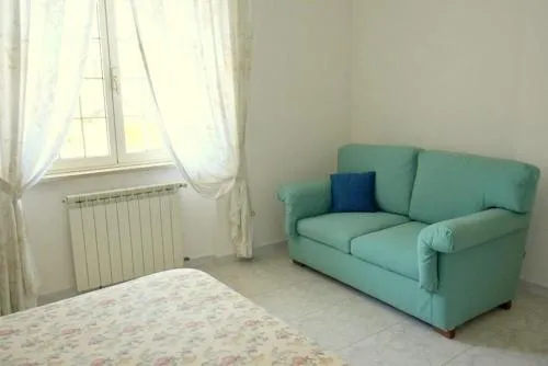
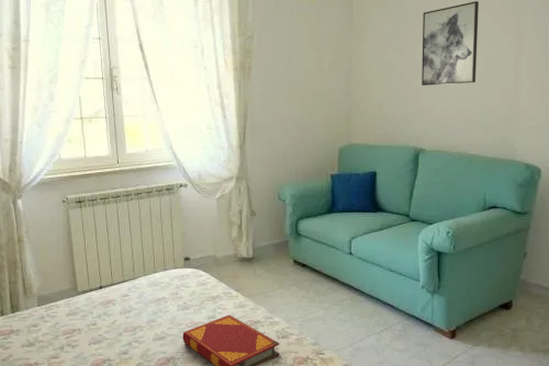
+ wall art [421,0,480,87]
+ hardback book [182,314,281,366]
